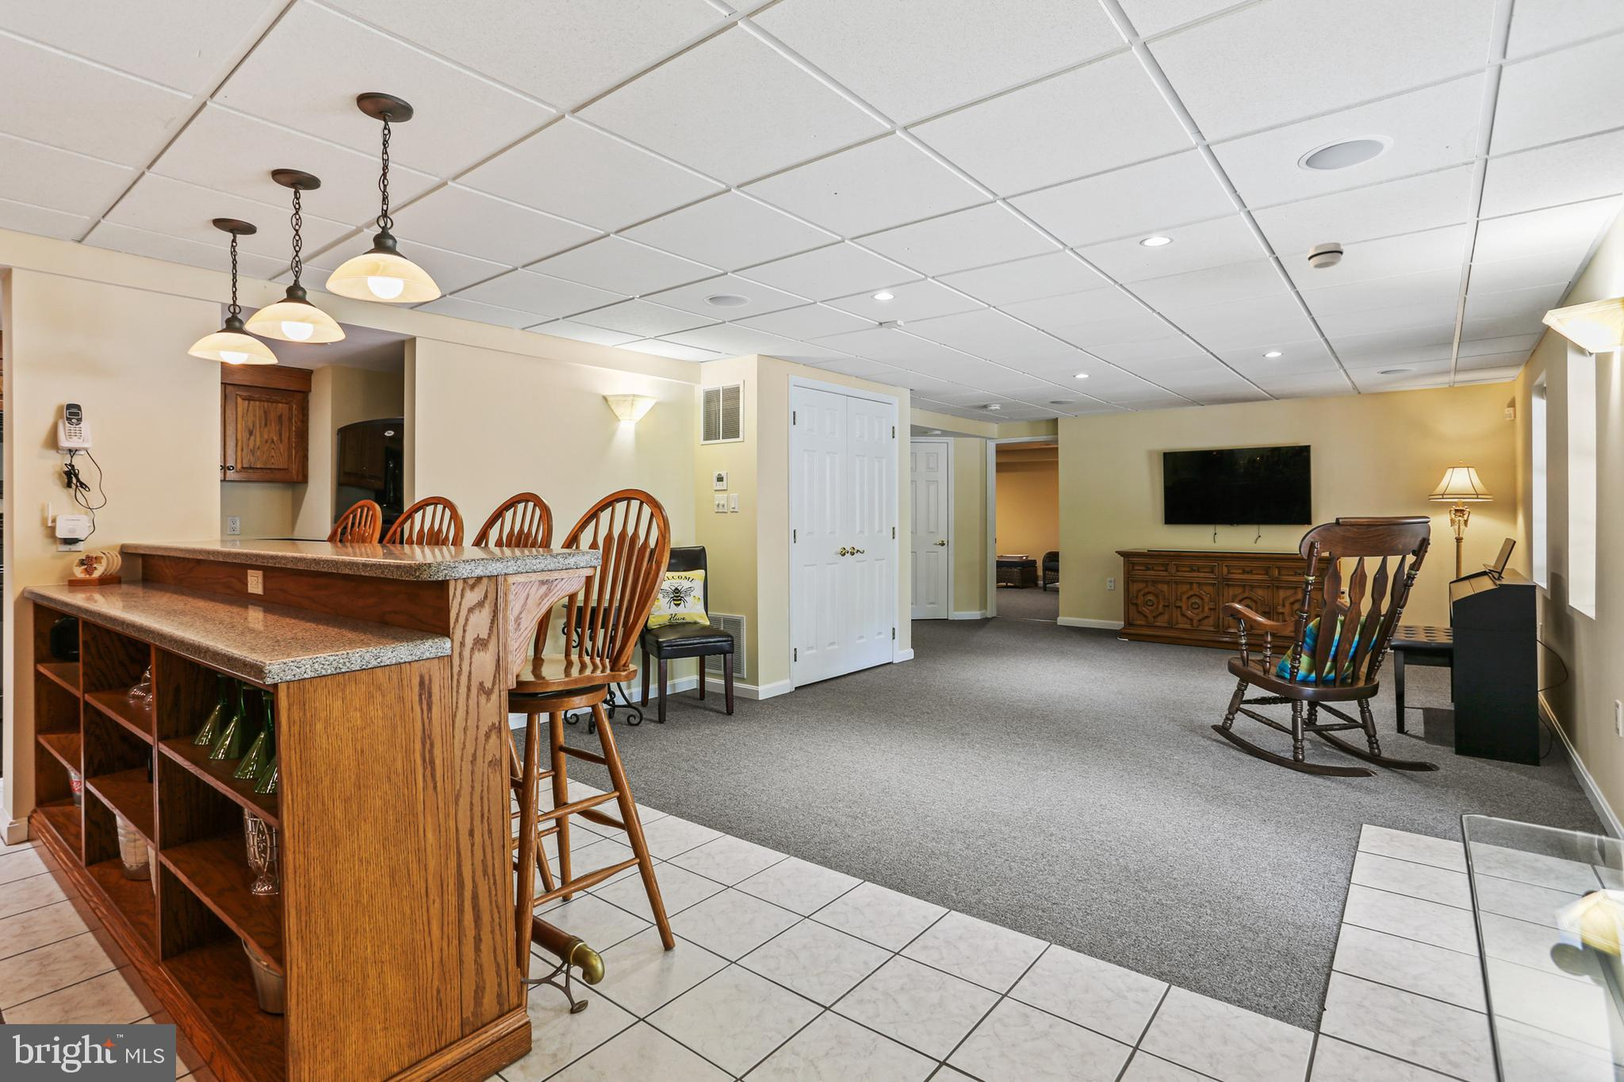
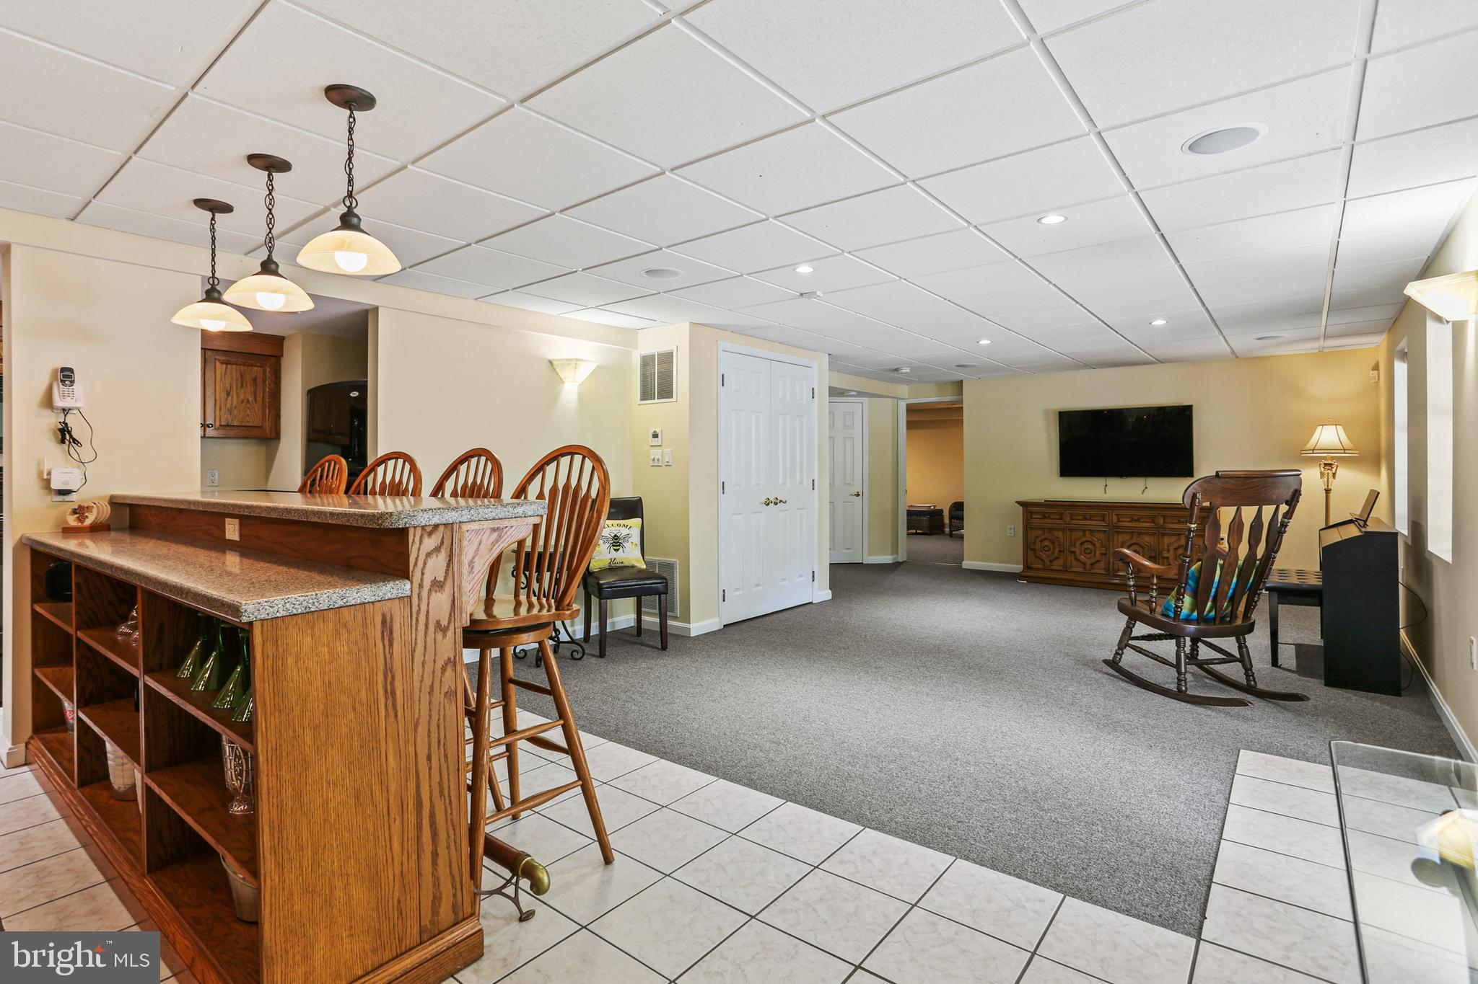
- smoke detector [1306,242,1344,269]
